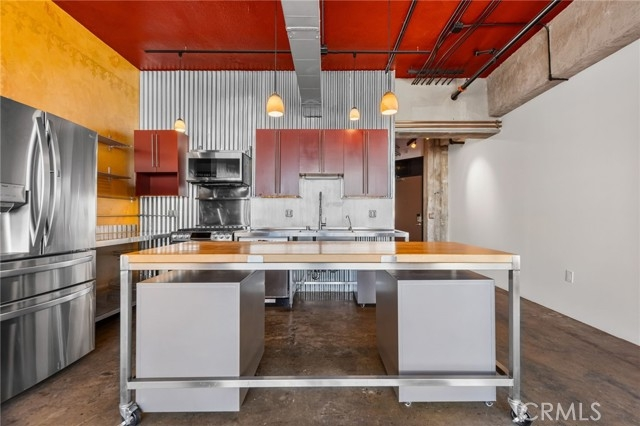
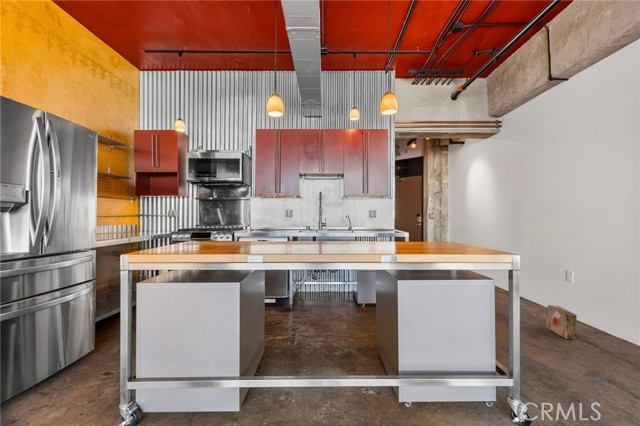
+ cardboard box [545,304,578,340]
